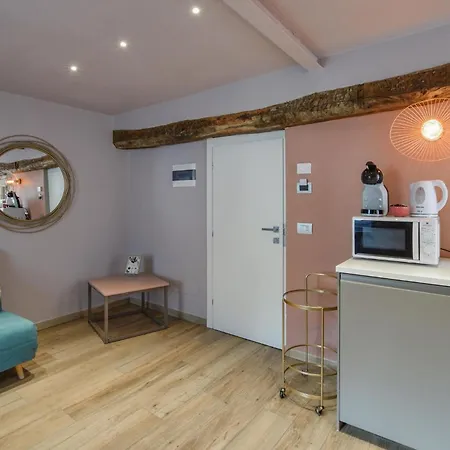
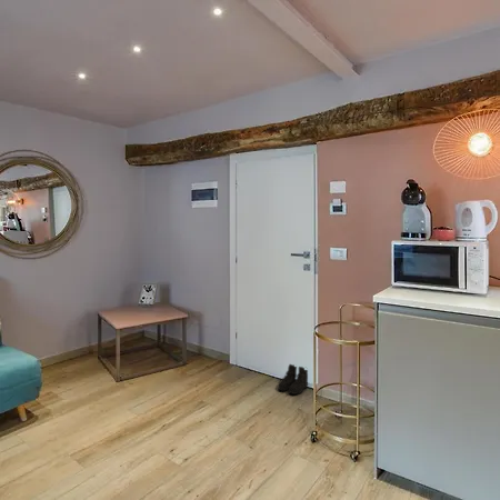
+ boots [277,363,309,396]
